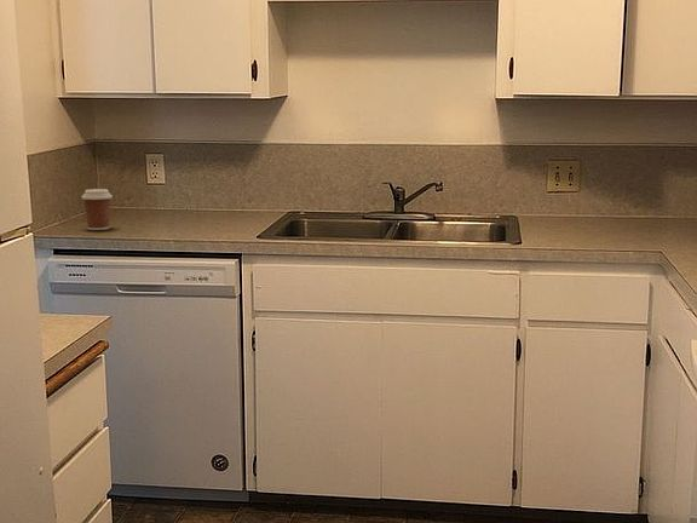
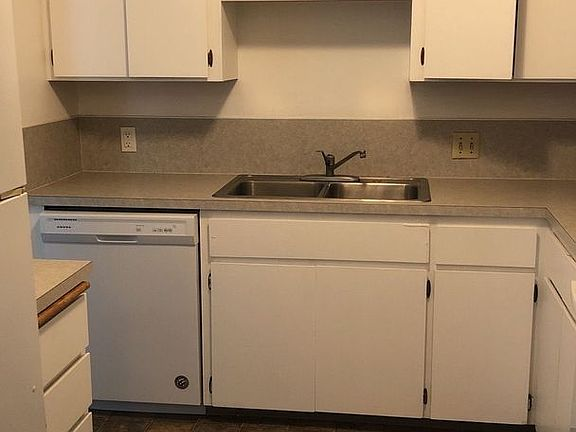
- coffee cup [81,188,114,231]
